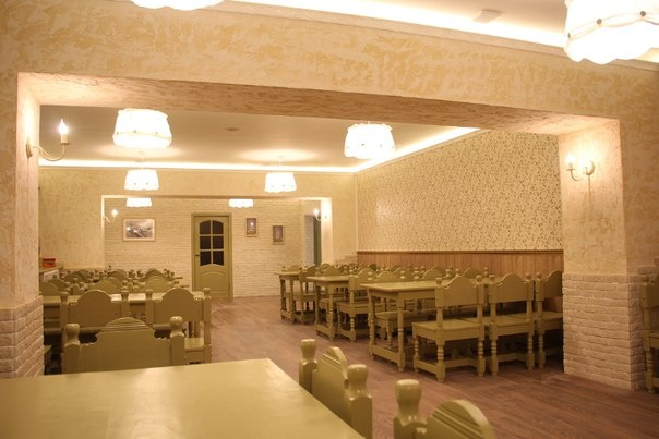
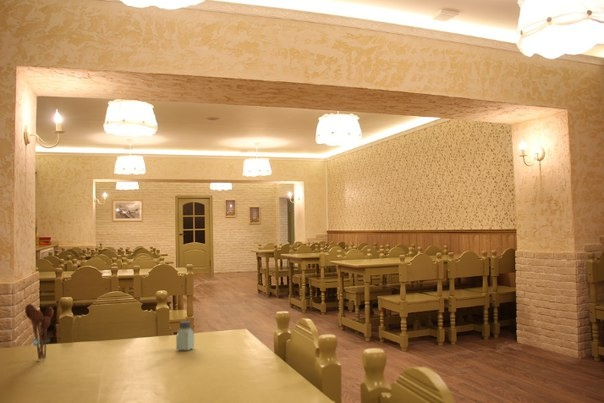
+ utensil holder [24,303,55,360]
+ saltshaker [175,320,195,351]
